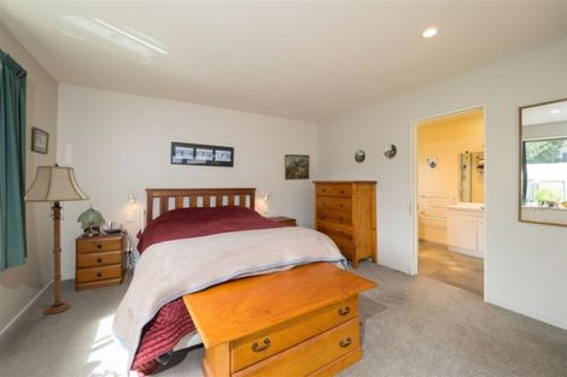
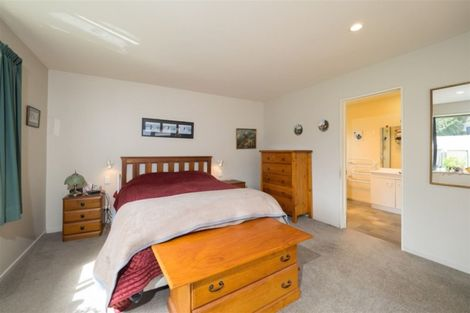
- floor lamp [23,161,90,316]
